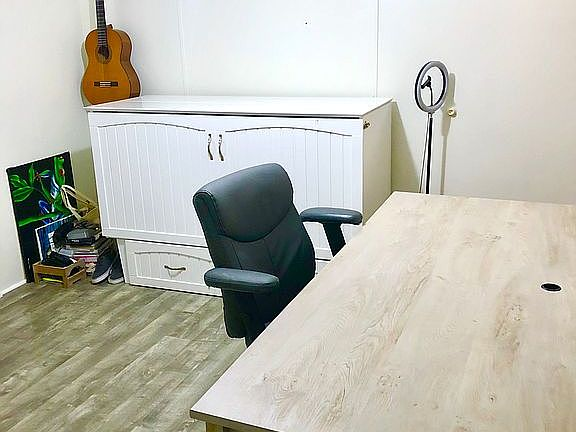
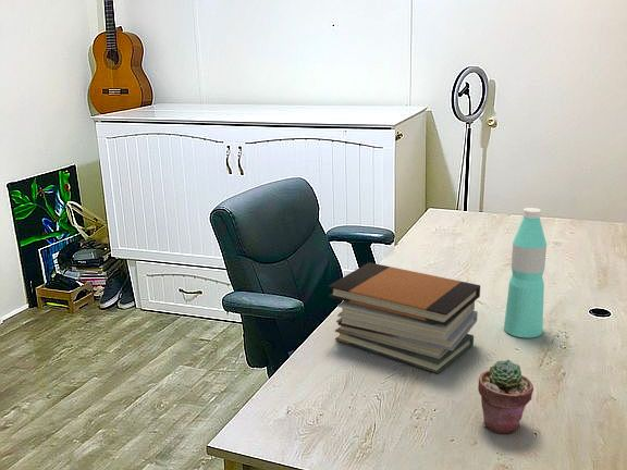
+ water bottle [503,207,548,338]
+ book stack [328,261,481,374]
+ potted succulent [477,359,534,435]
